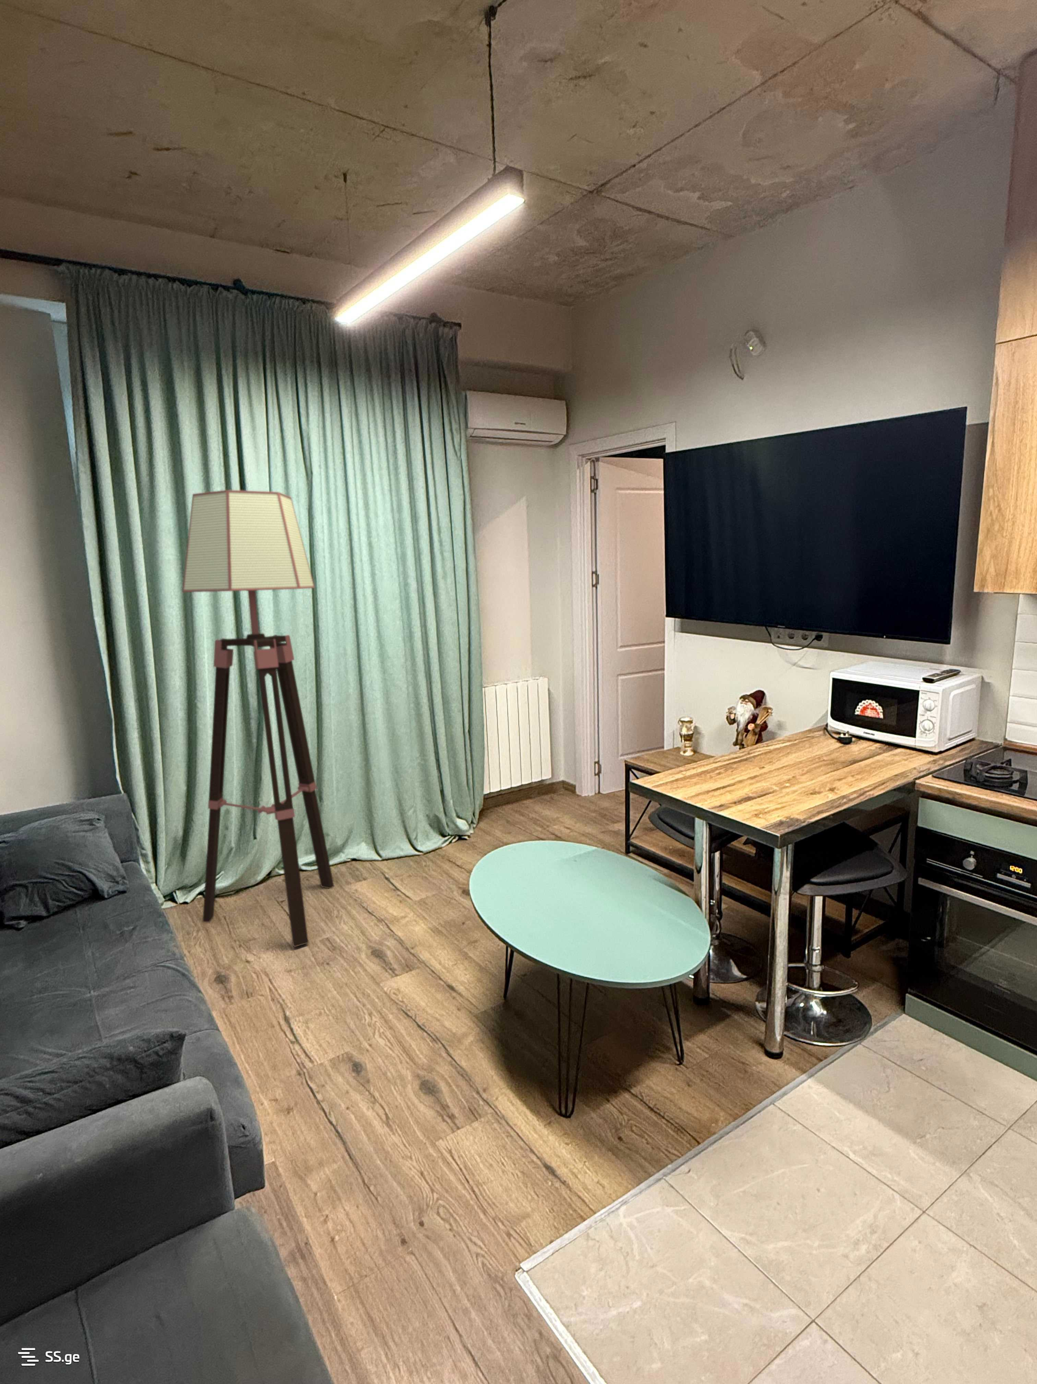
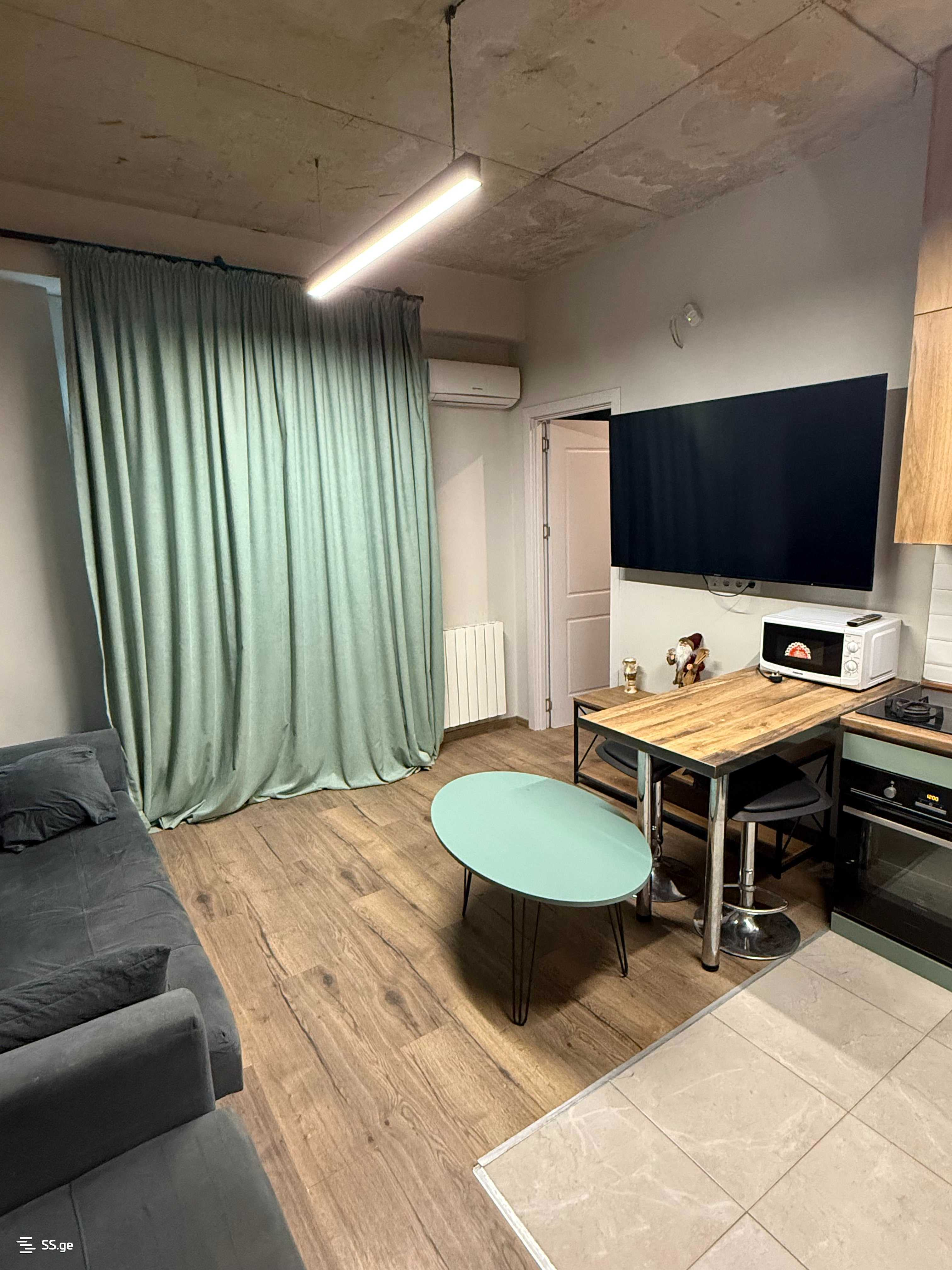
- floor lamp [182,489,334,947]
